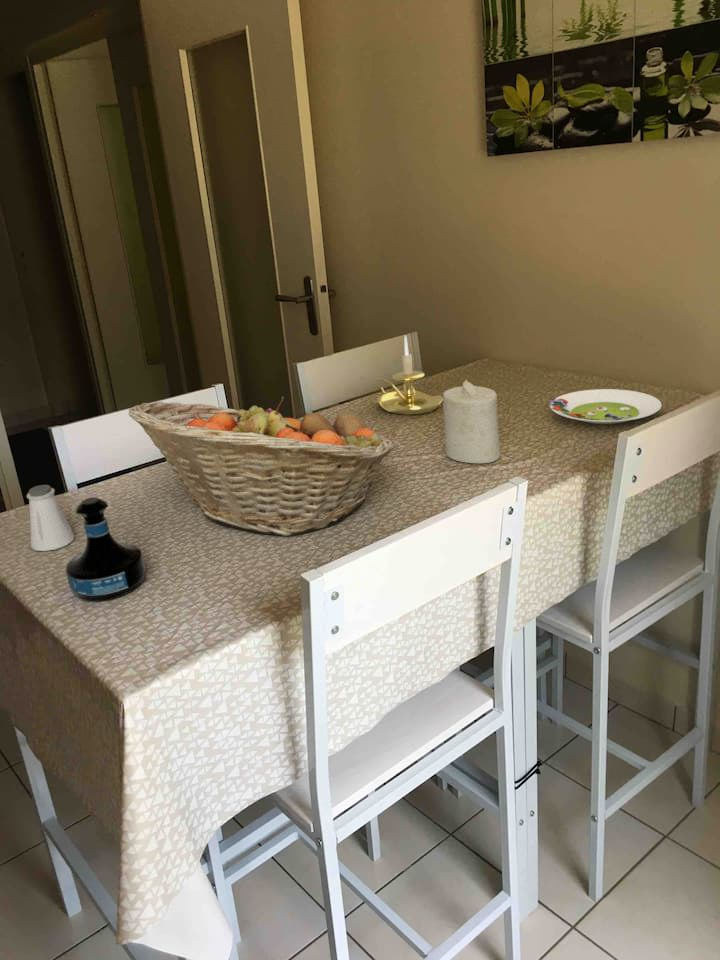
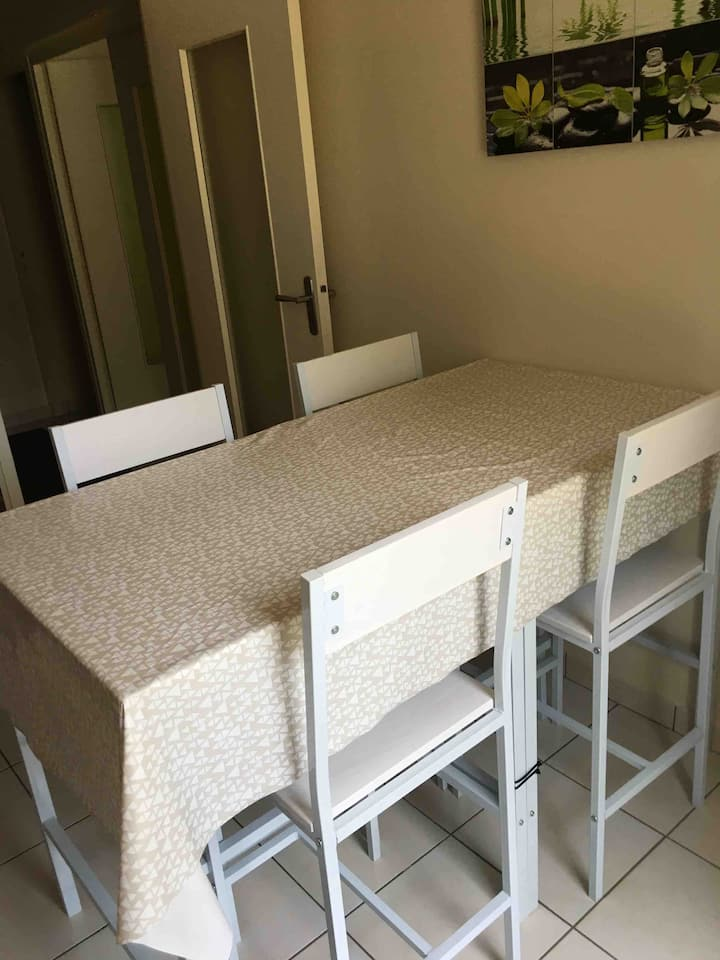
- candle holder [376,334,443,416]
- tequila bottle [65,496,146,602]
- candle [442,379,501,464]
- salad plate [548,388,662,425]
- saltshaker [26,484,76,552]
- fruit basket [128,395,395,537]
